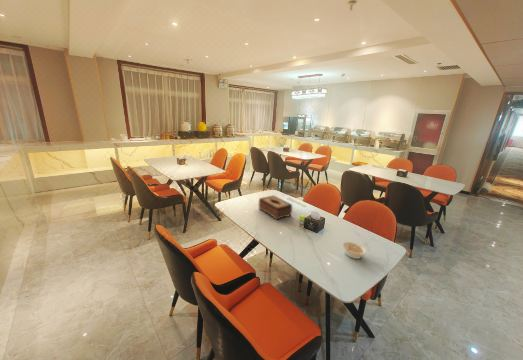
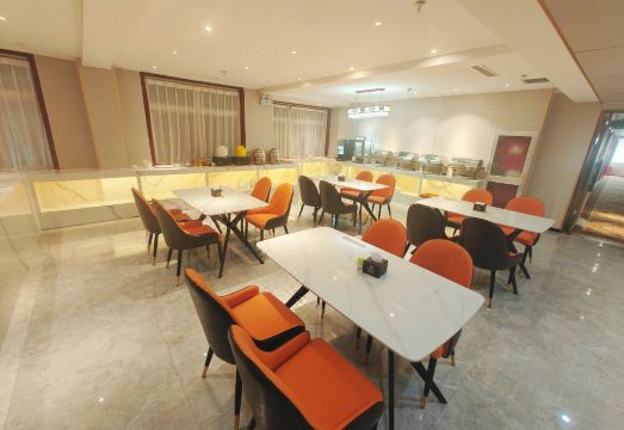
- legume [341,241,367,260]
- tissue box [258,194,293,221]
